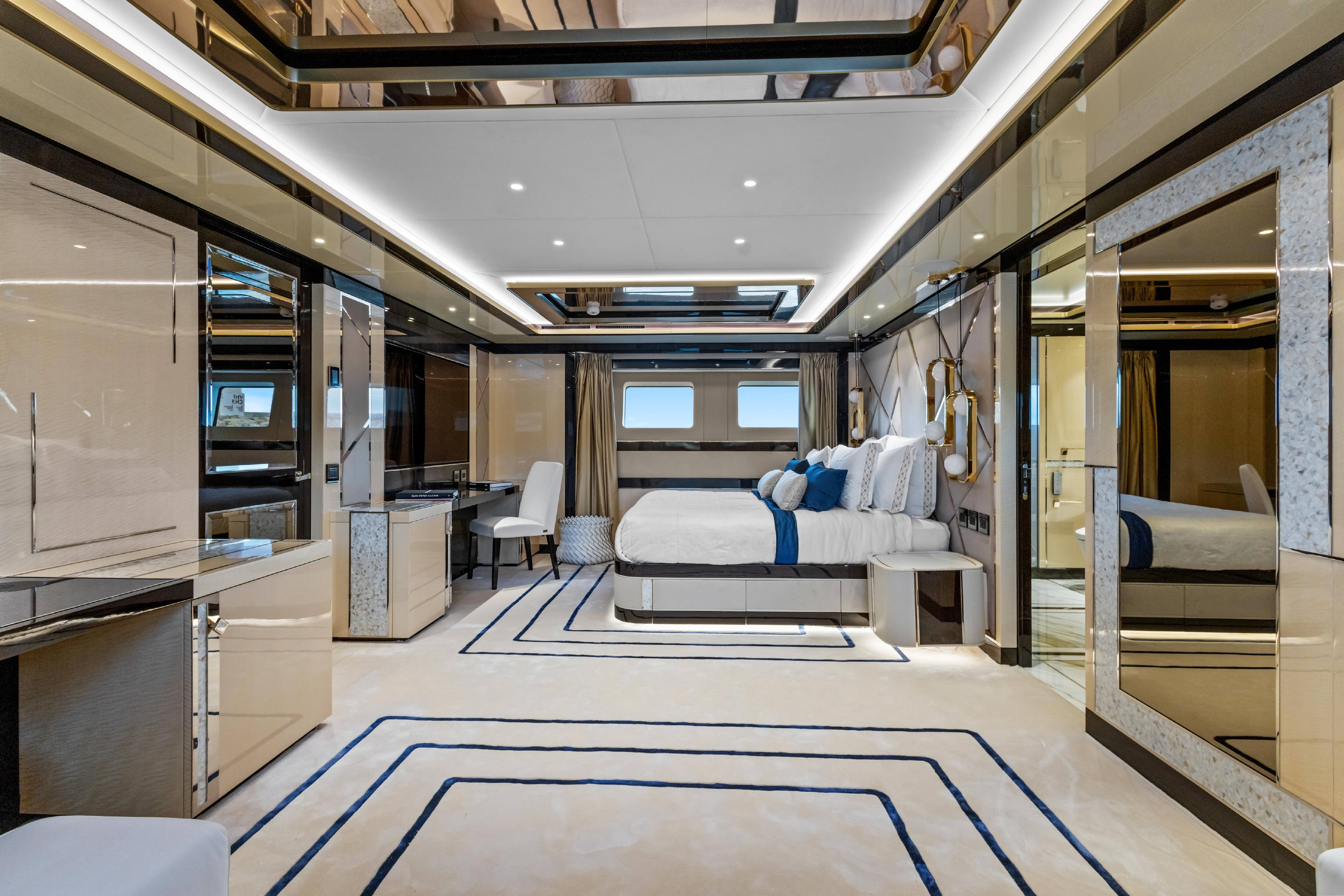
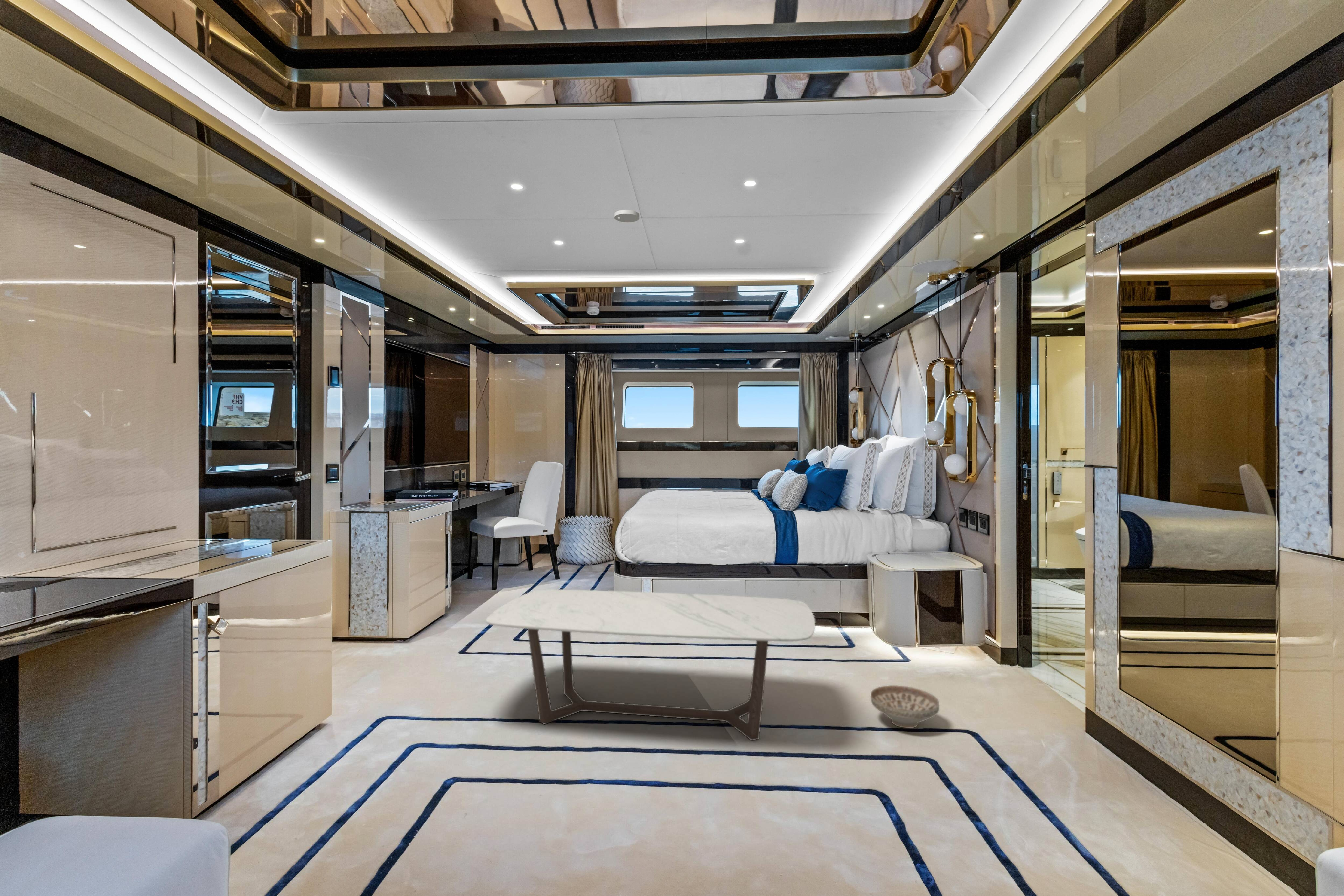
+ coffee table [486,589,816,741]
+ smoke detector [614,210,640,223]
+ decorative bowl [870,685,940,728]
